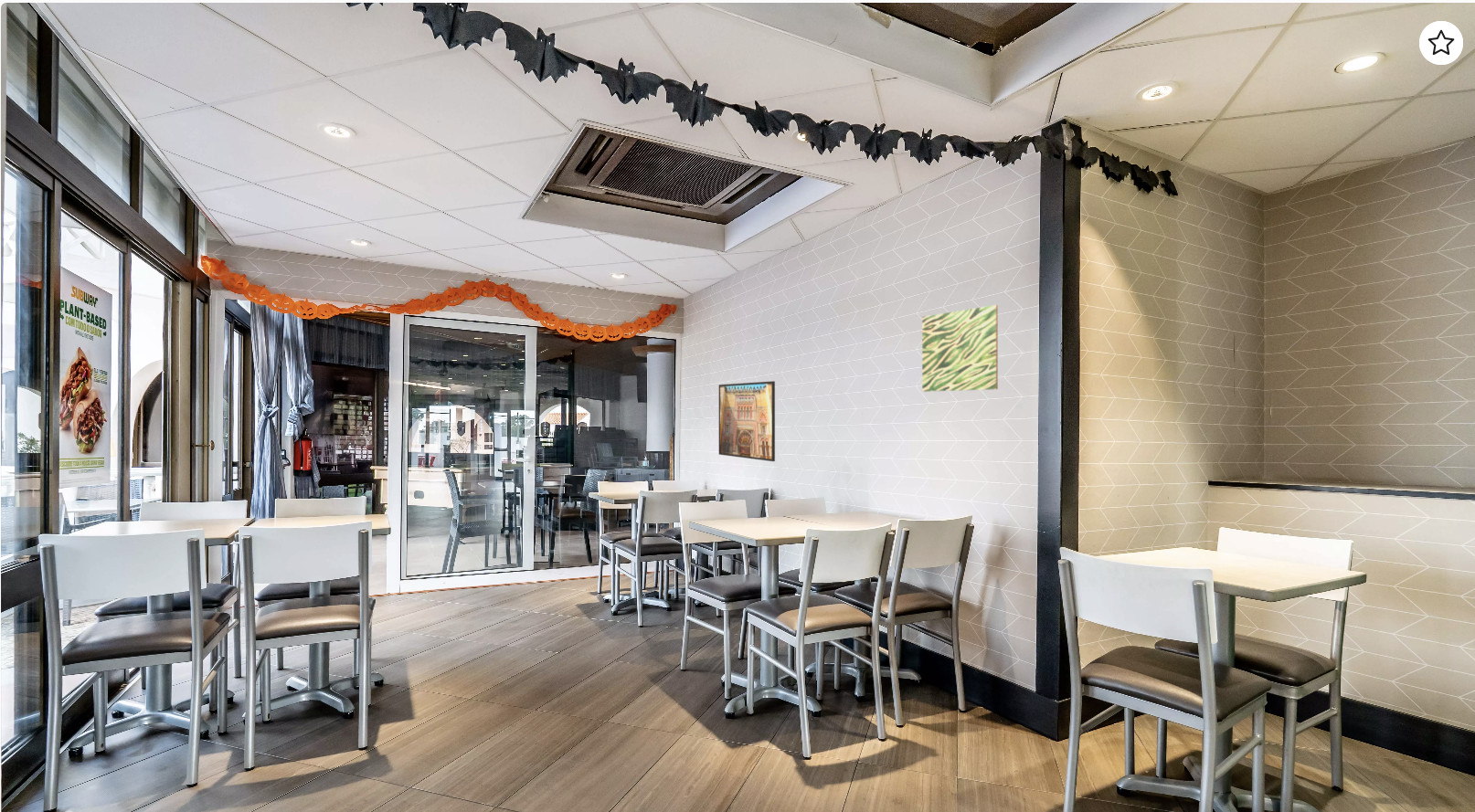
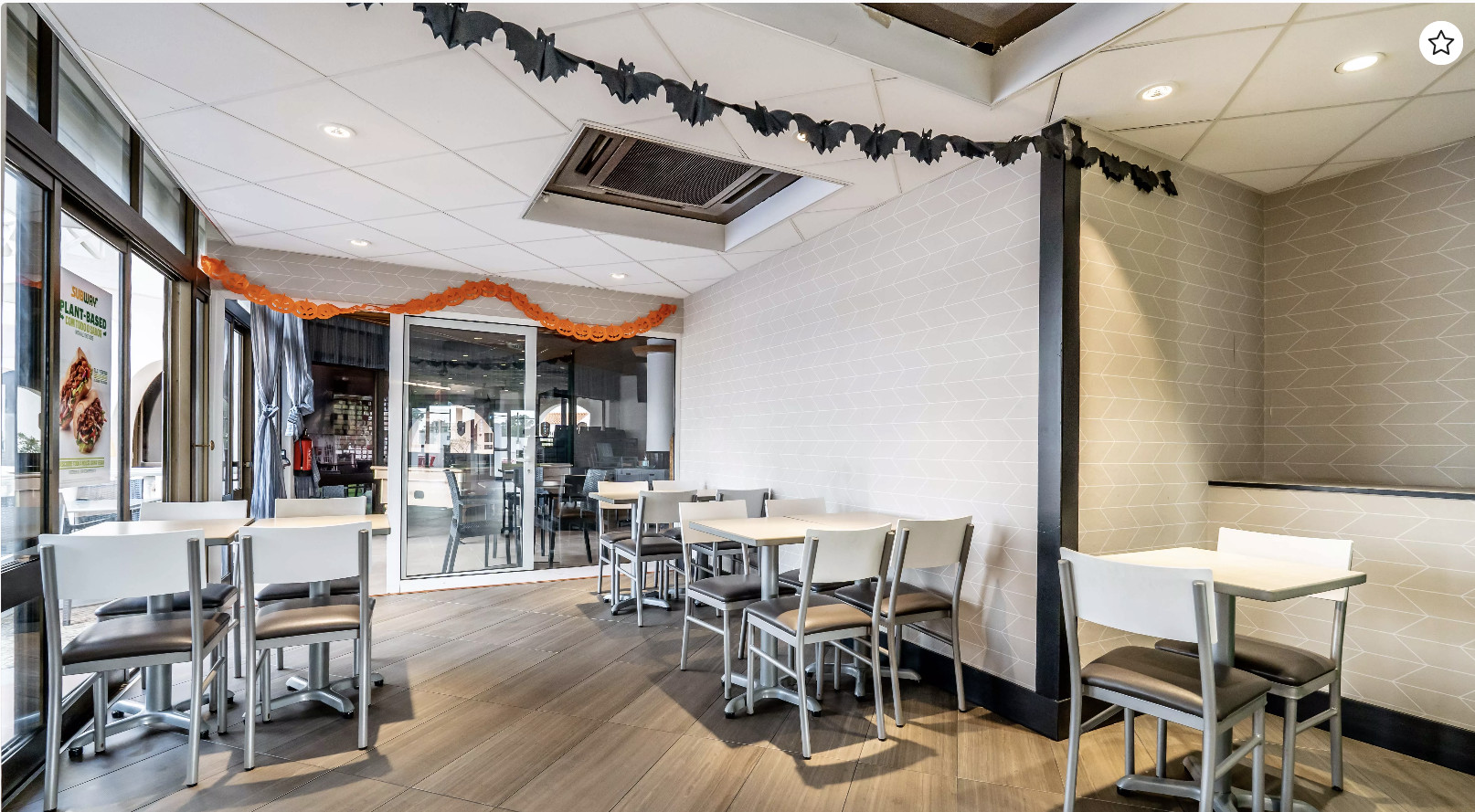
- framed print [718,380,776,462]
- wall art [921,304,999,393]
